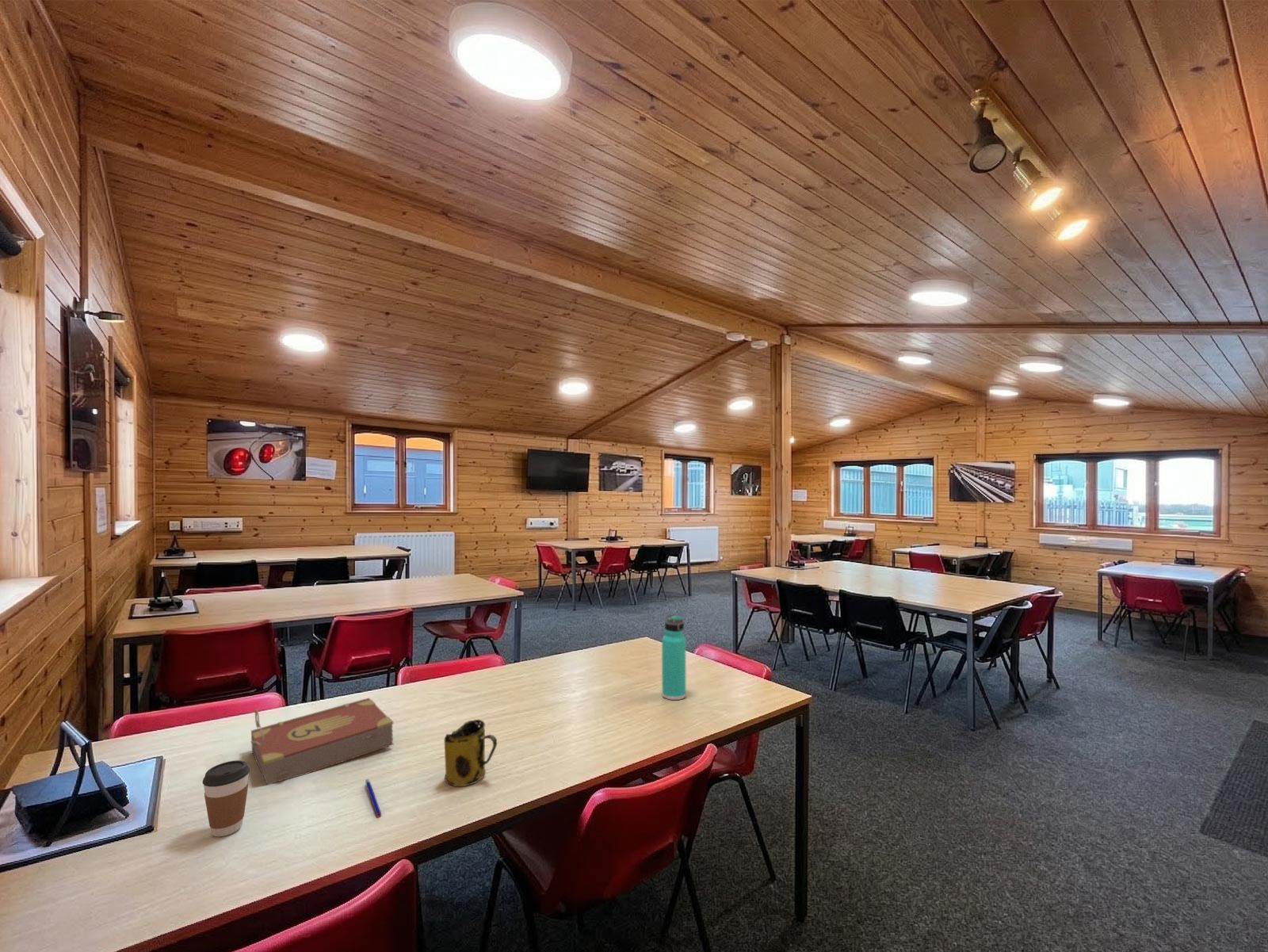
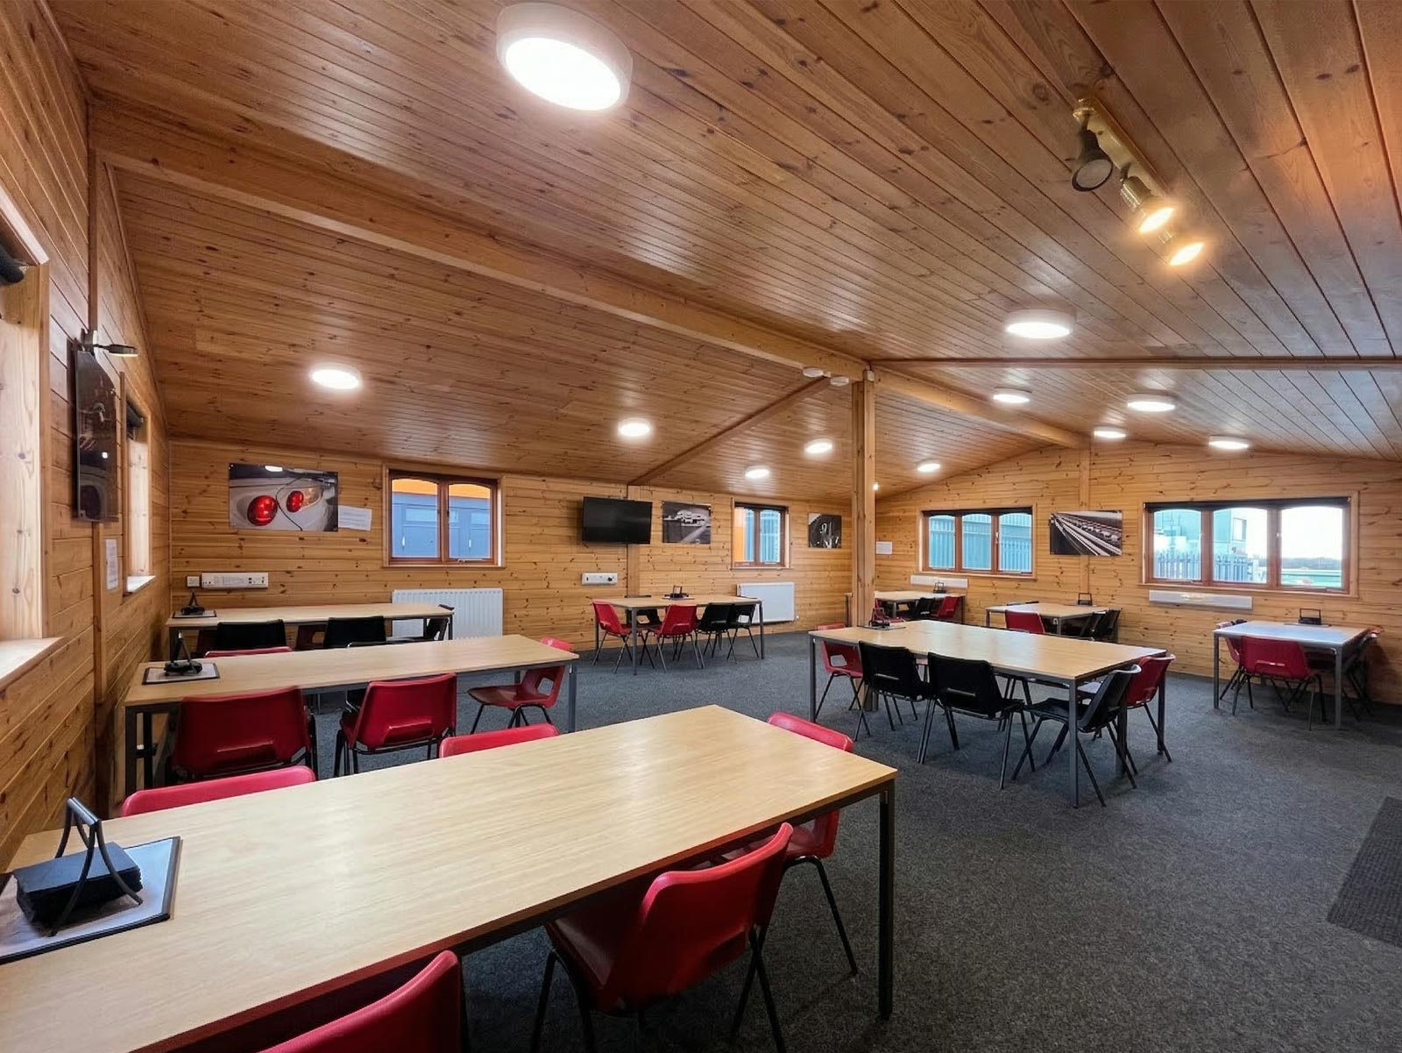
- pen [365,778,383,818]
- thermos bottle [661,614,687,701]
- coffee cup [202,759,250,837]
- book [250,697,395,786]
- mug [443,719,498,788]
